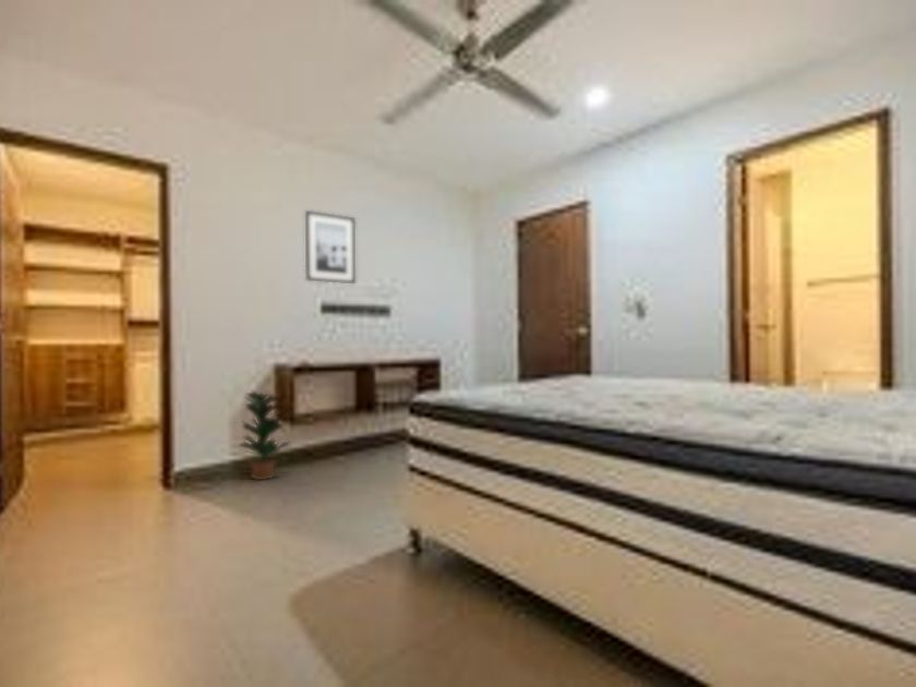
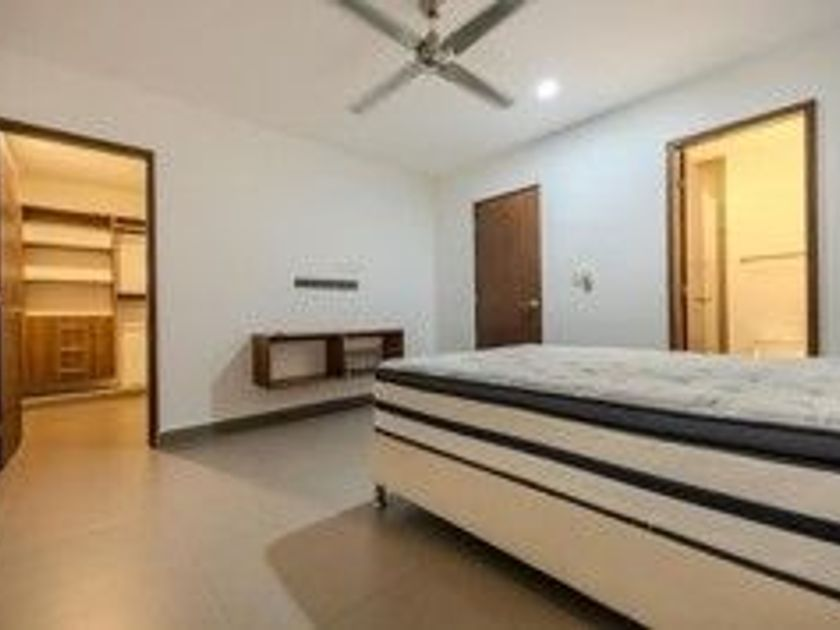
- potted plant [237,390,291,481]
- wall art [304,209,357,285]
